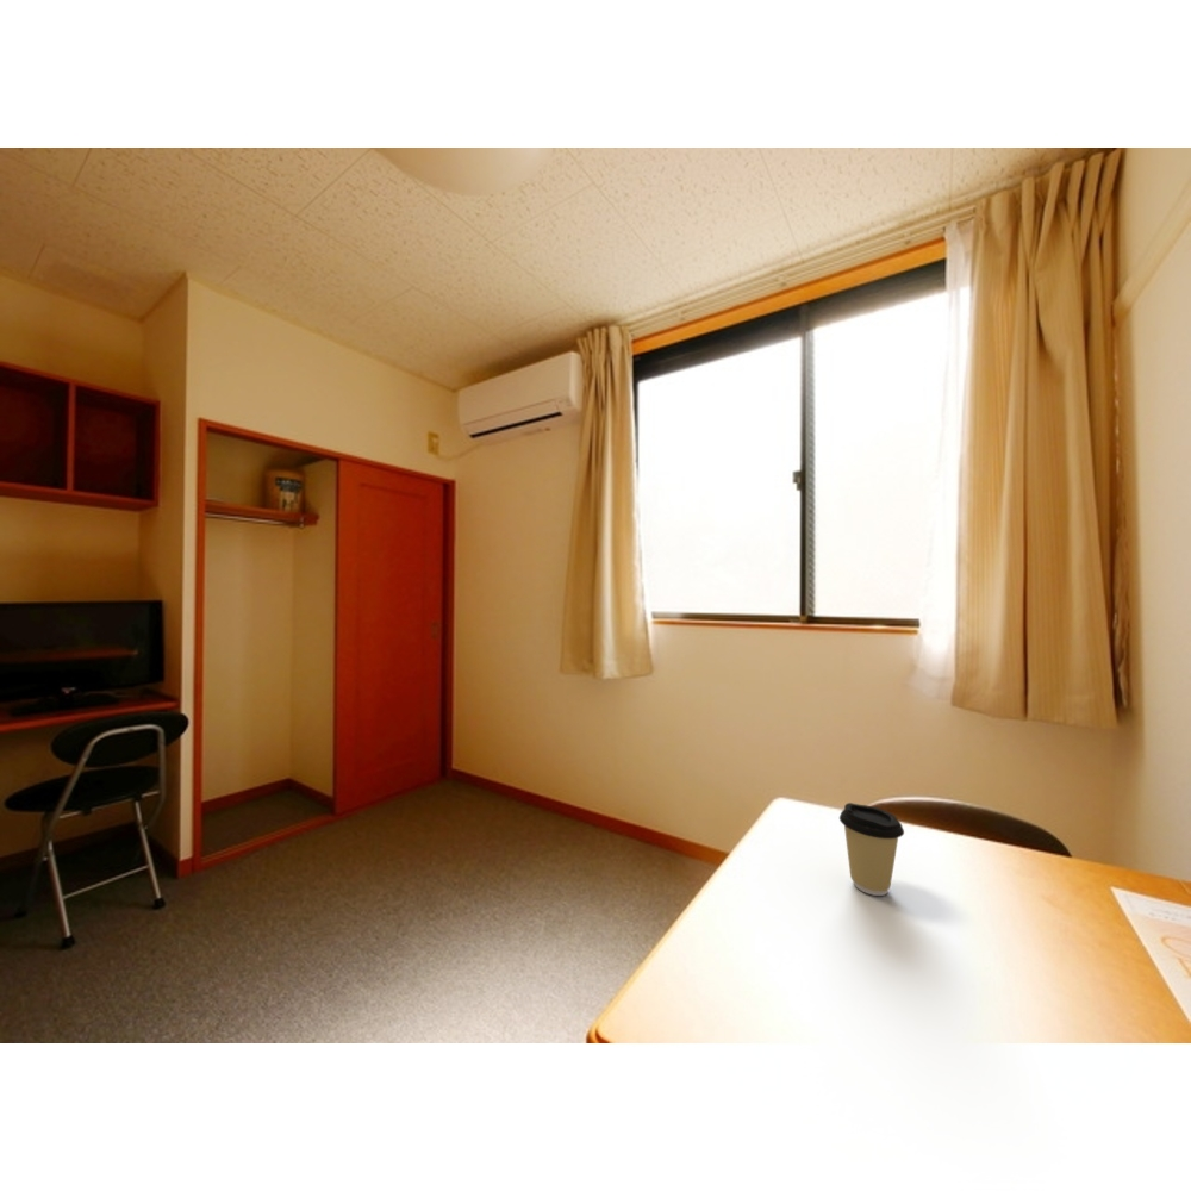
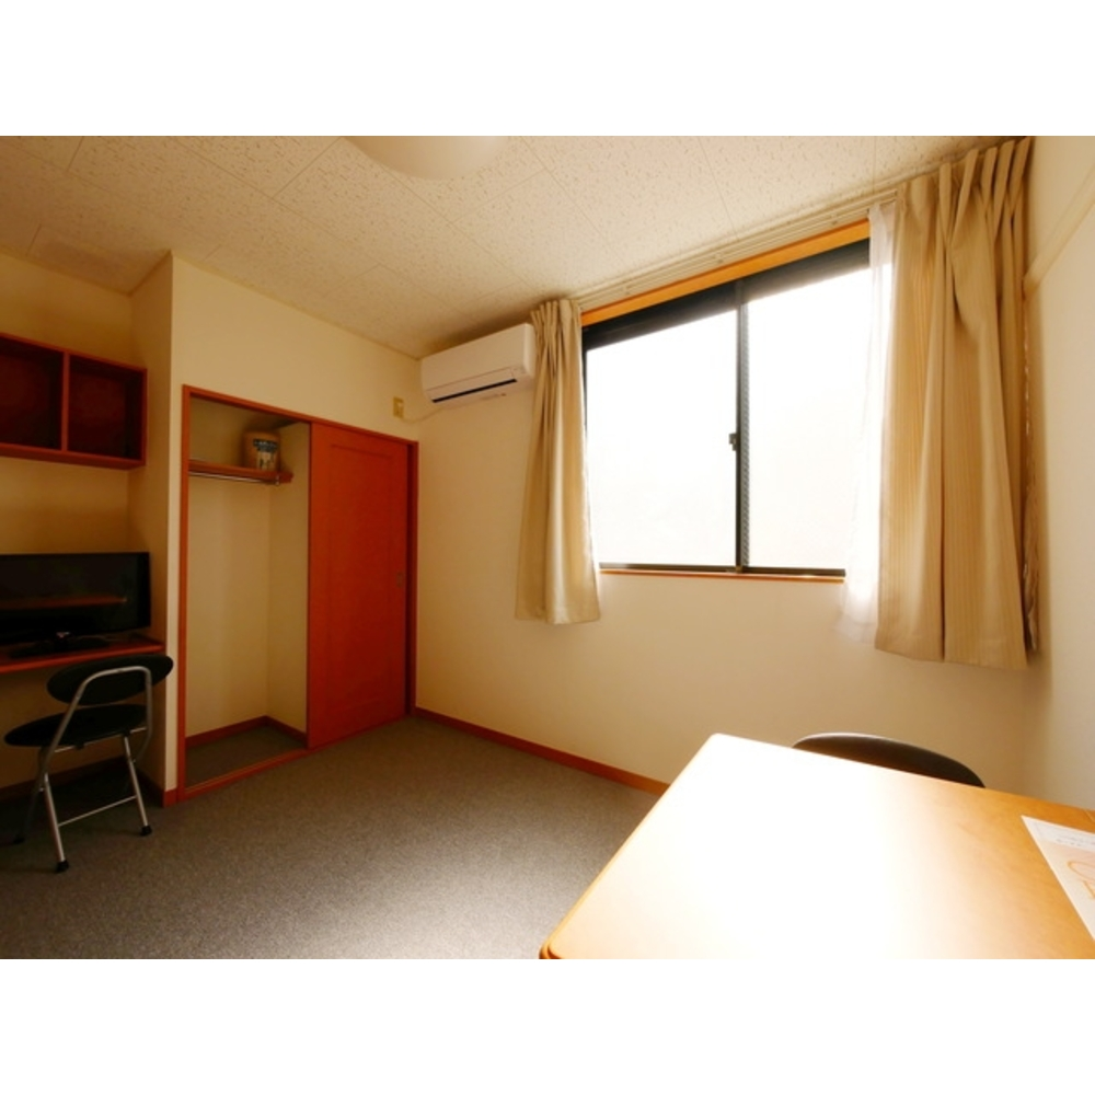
- coffee cup [838,802,905,897]
